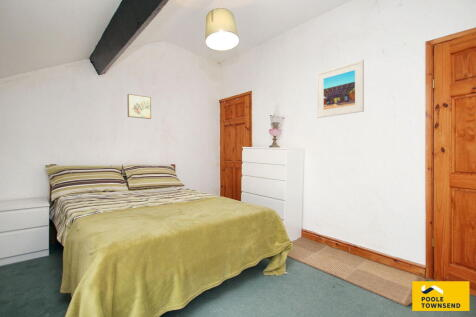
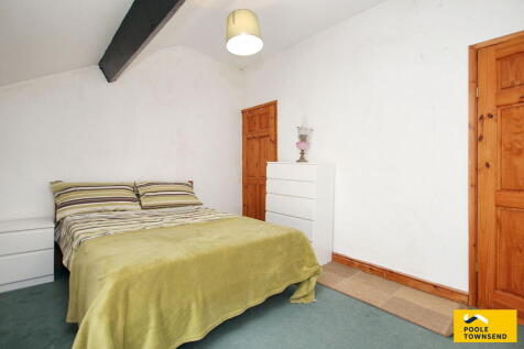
- wall art [127,93,152,120]
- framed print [316,59,365,119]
